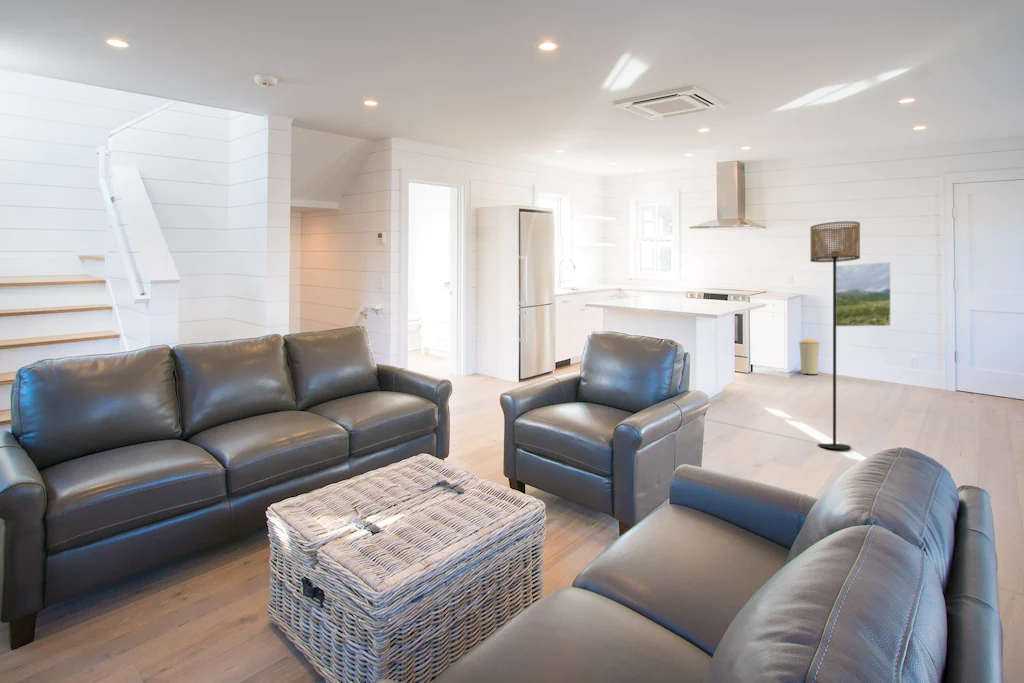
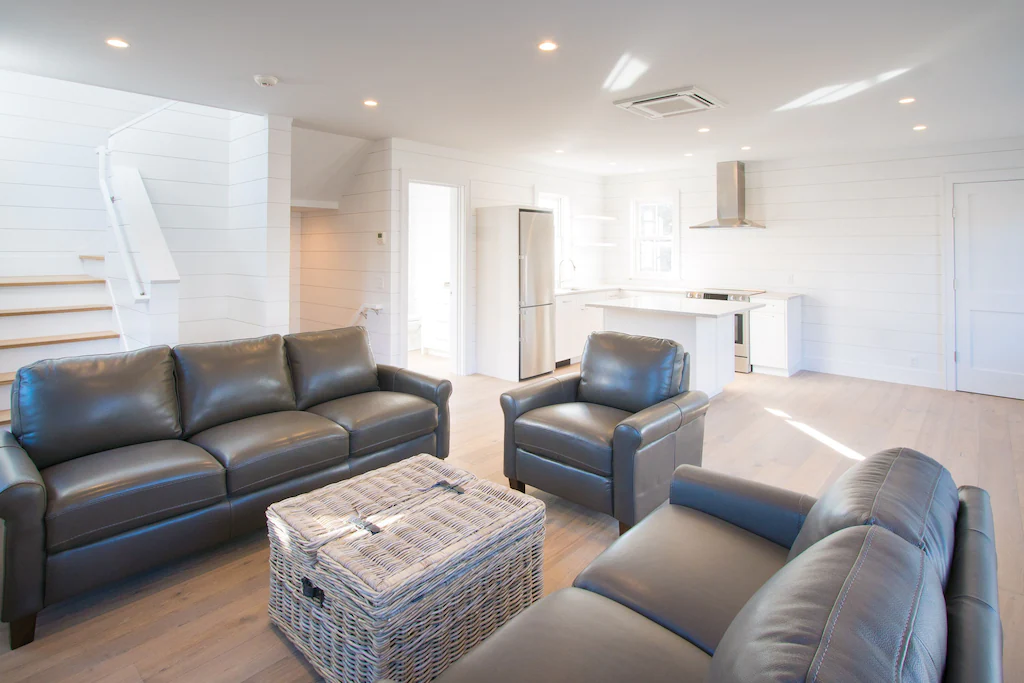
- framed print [836,261,892,327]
- trash can [798,338,821,375]
- floor lamp [809,220,861,450]
